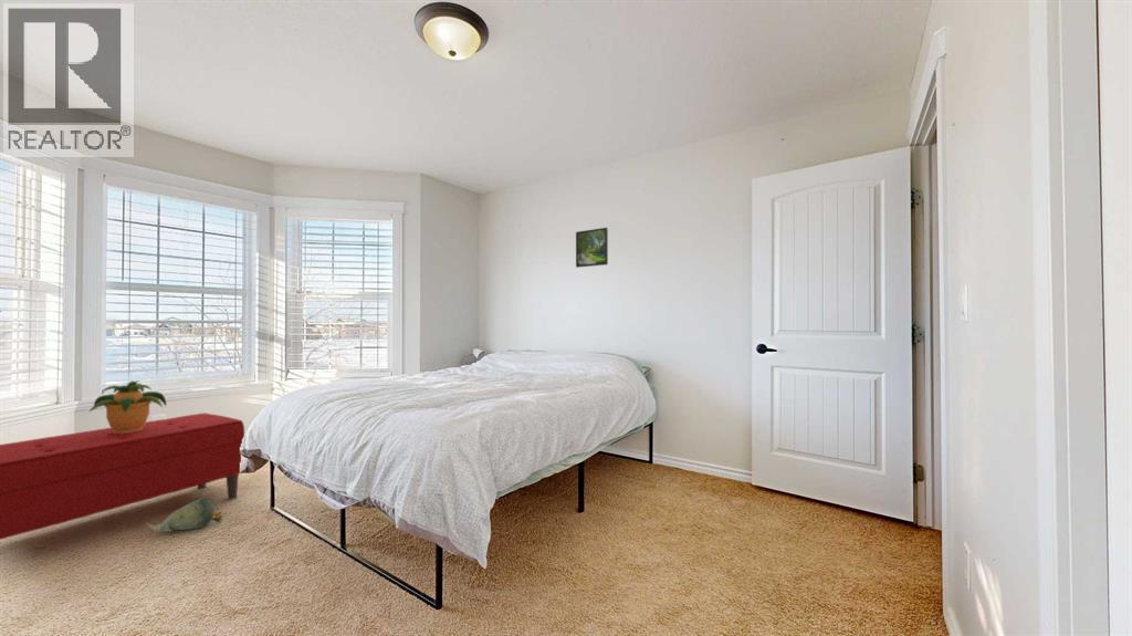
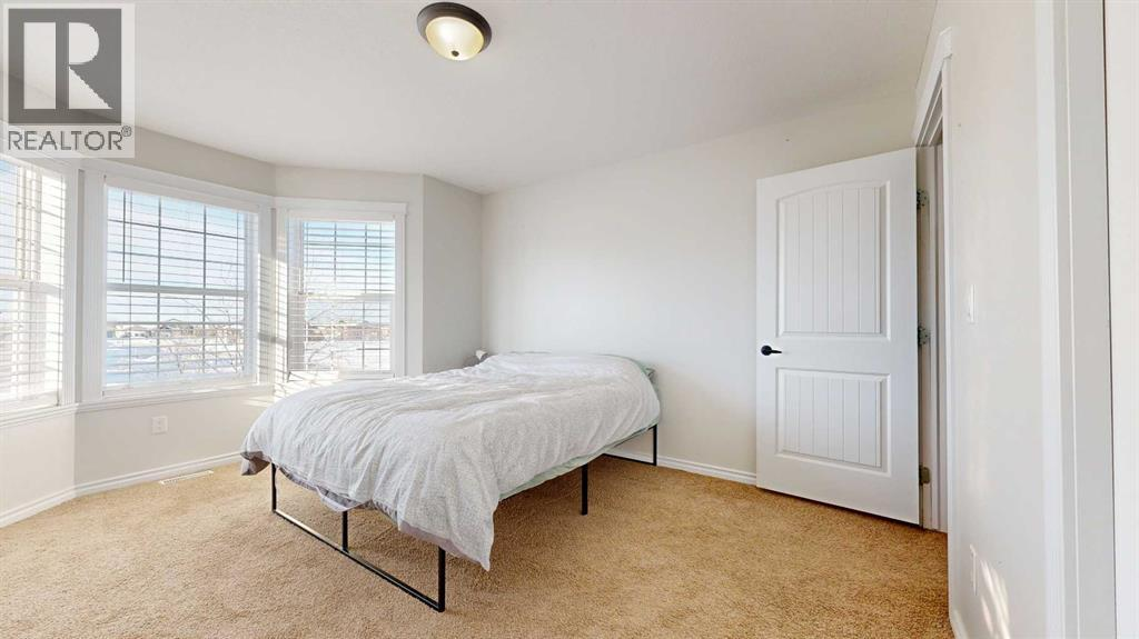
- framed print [575,227,609,269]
- bench [0,413,245,541]
- potted plant [88,379,167,434]
- plush toy [146,498,223,533]
